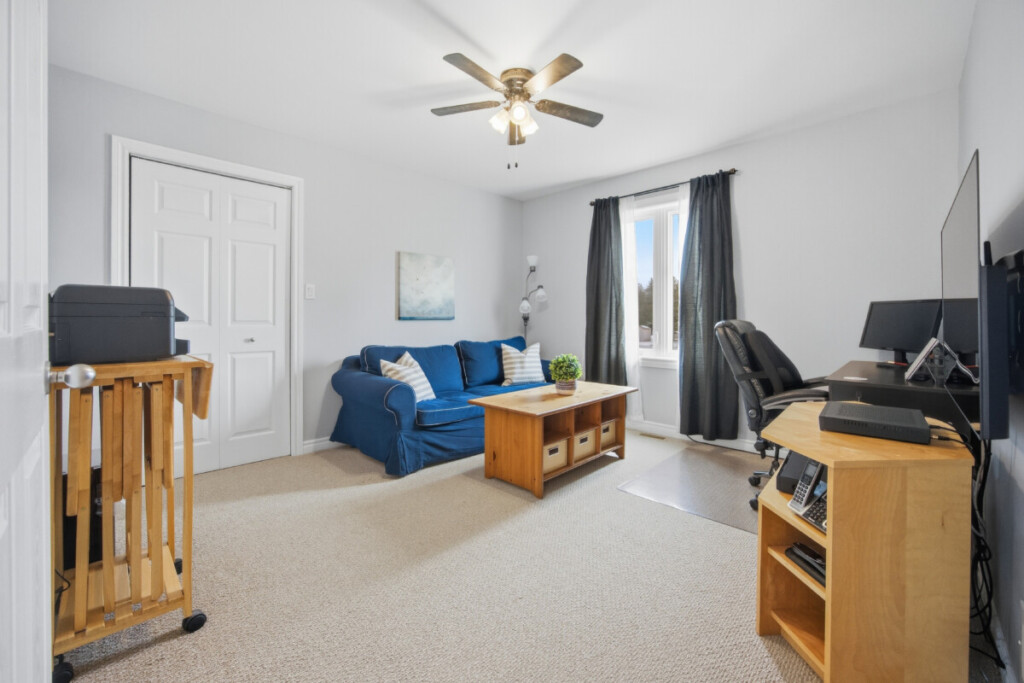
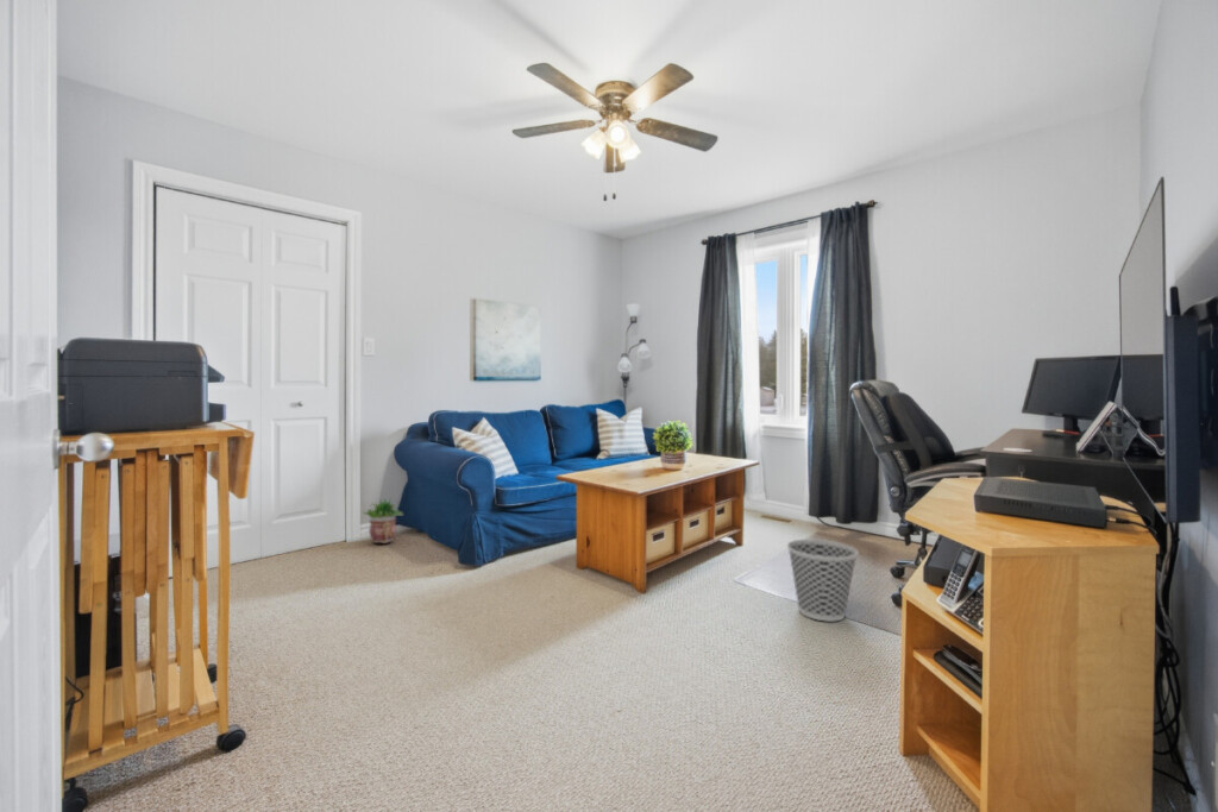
+ wastebasket [786,539,859,623]
+ potted plant [362,497,404,545]
